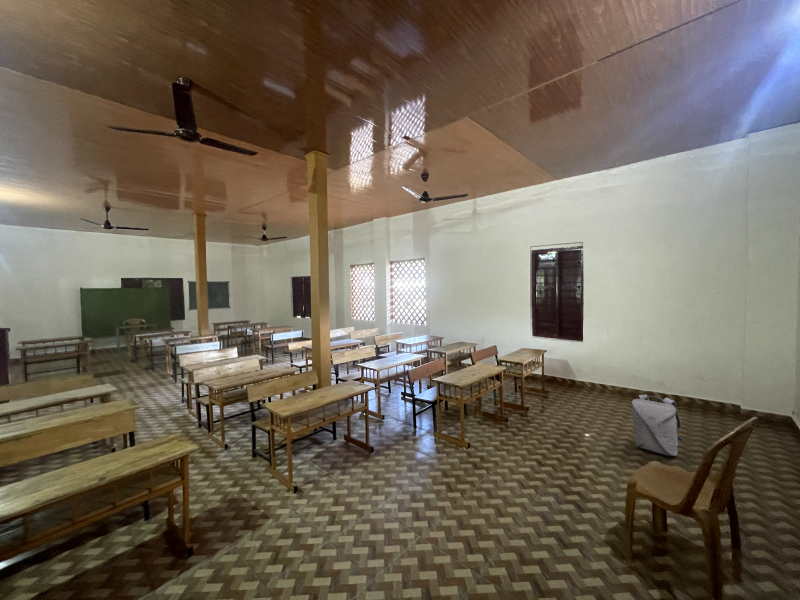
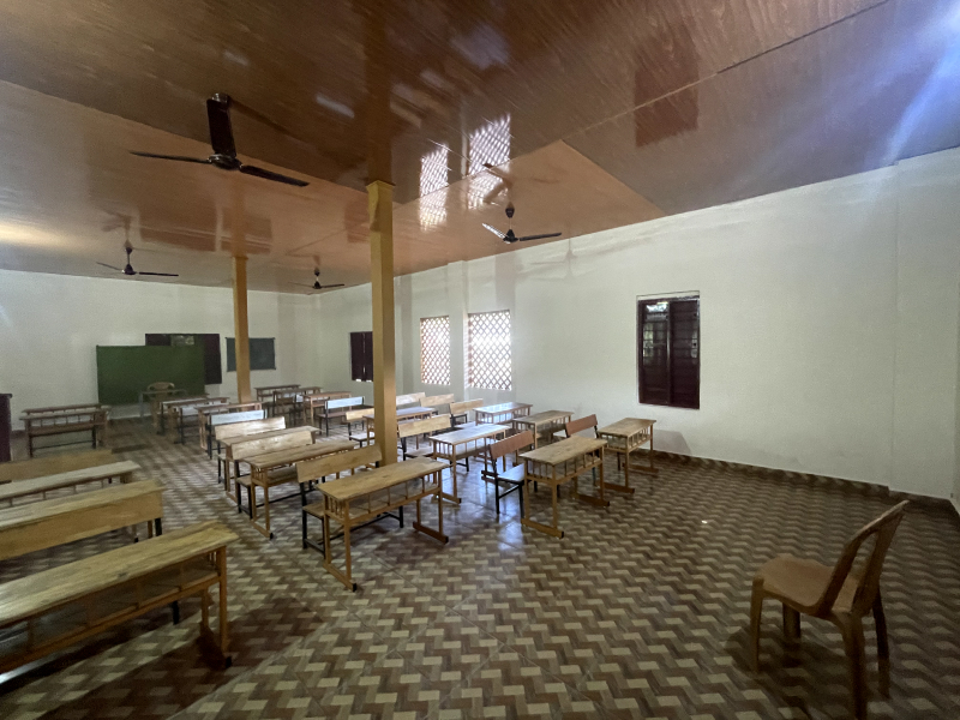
- backpack [630,394,684,457]
